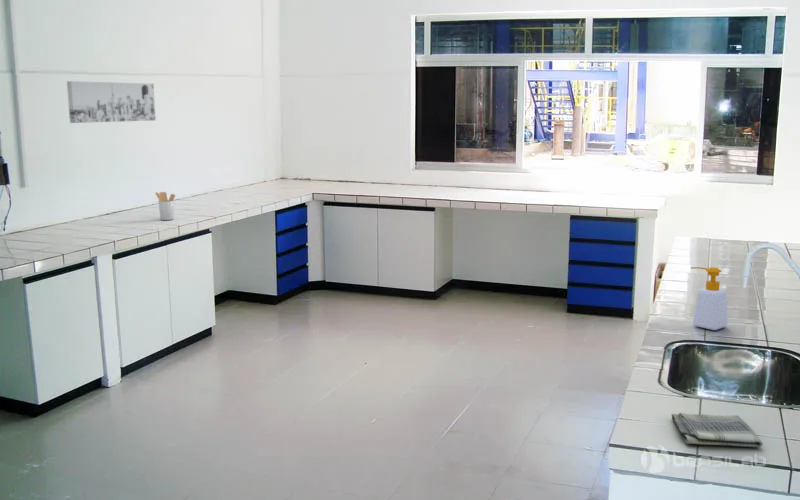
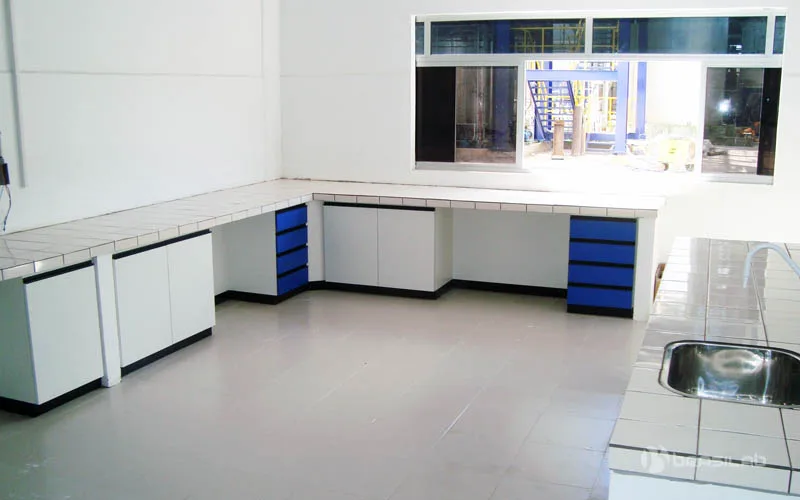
- wall art [66,80,157,124]
- dish towel [671,412,764,448]
- soap bottle [690,266,728,331]
- utensil holder [154,191,176,221]
